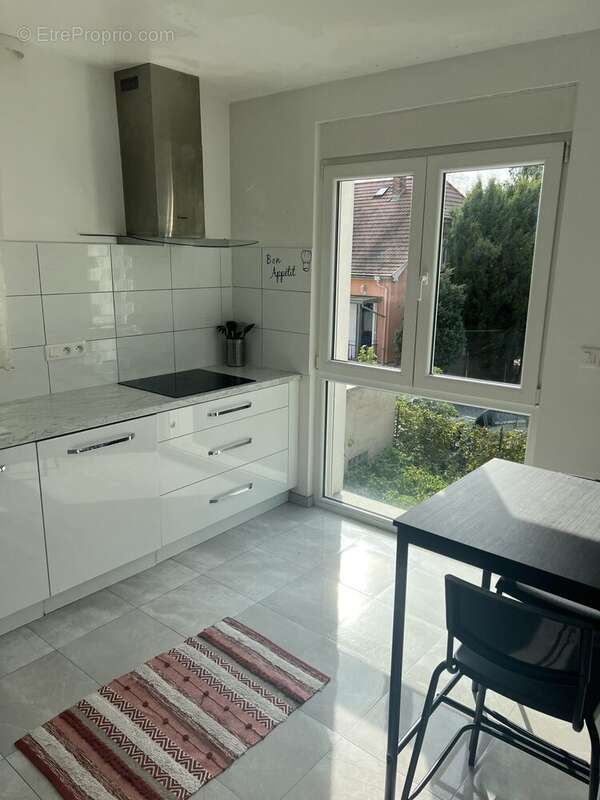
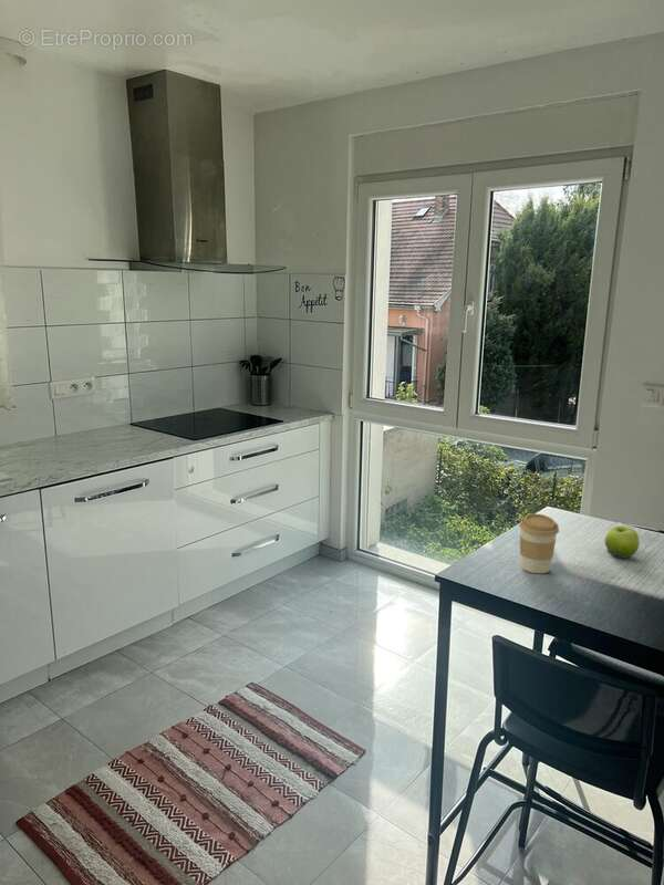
+ coffee cup [518,512,560,574]
+ fruit [604,524,641,560]
